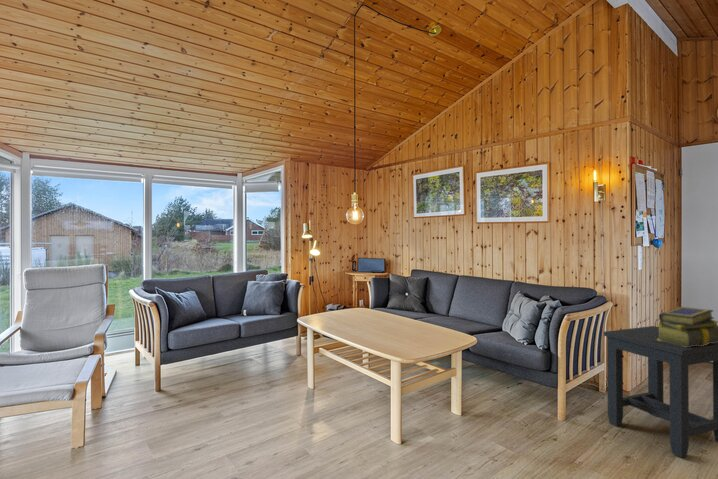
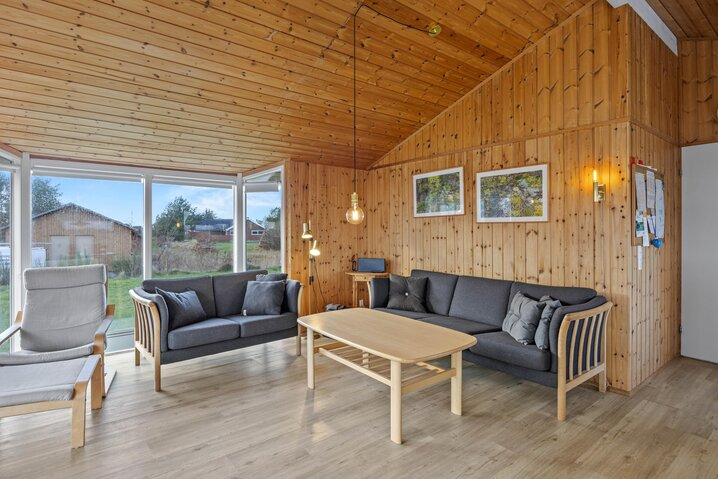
- stack of books [655,306,718,347]
- side table [603,325,718,458]
